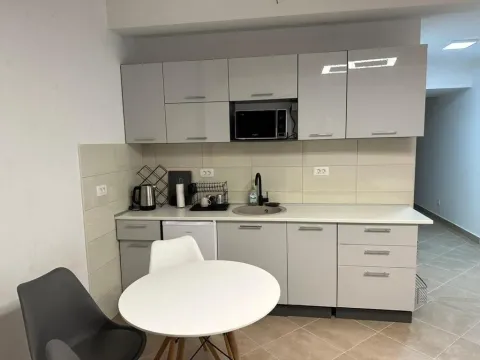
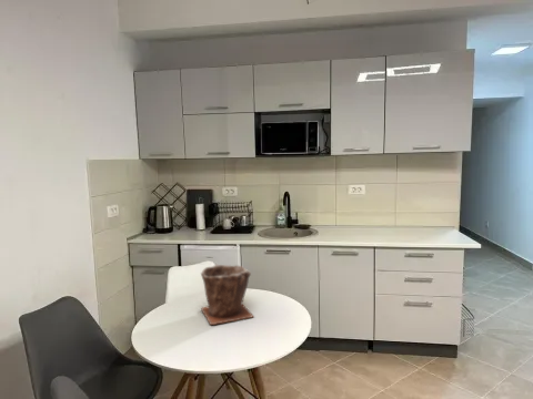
+ plant pot [200,263,255,326]
